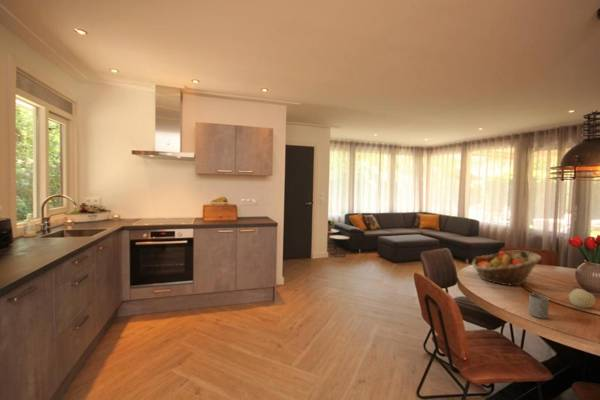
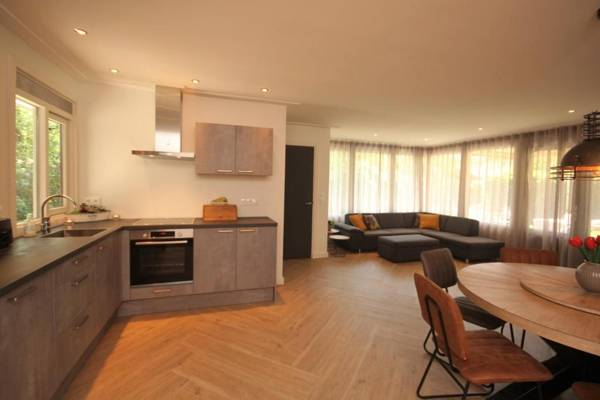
- fruit [568,288,596,309]
- fruit basket [471,249,542,286]
- mug [528,292,550,320]
